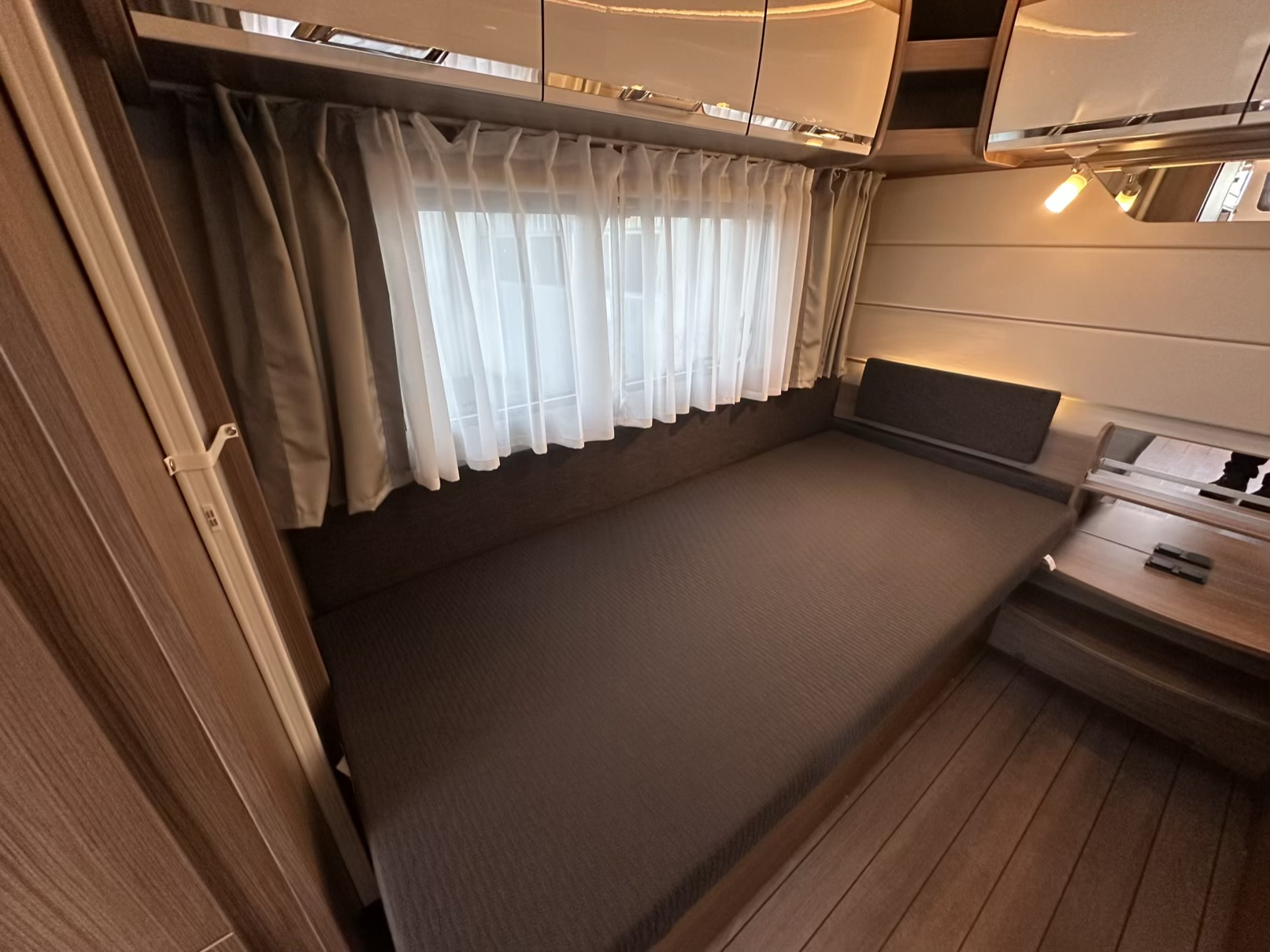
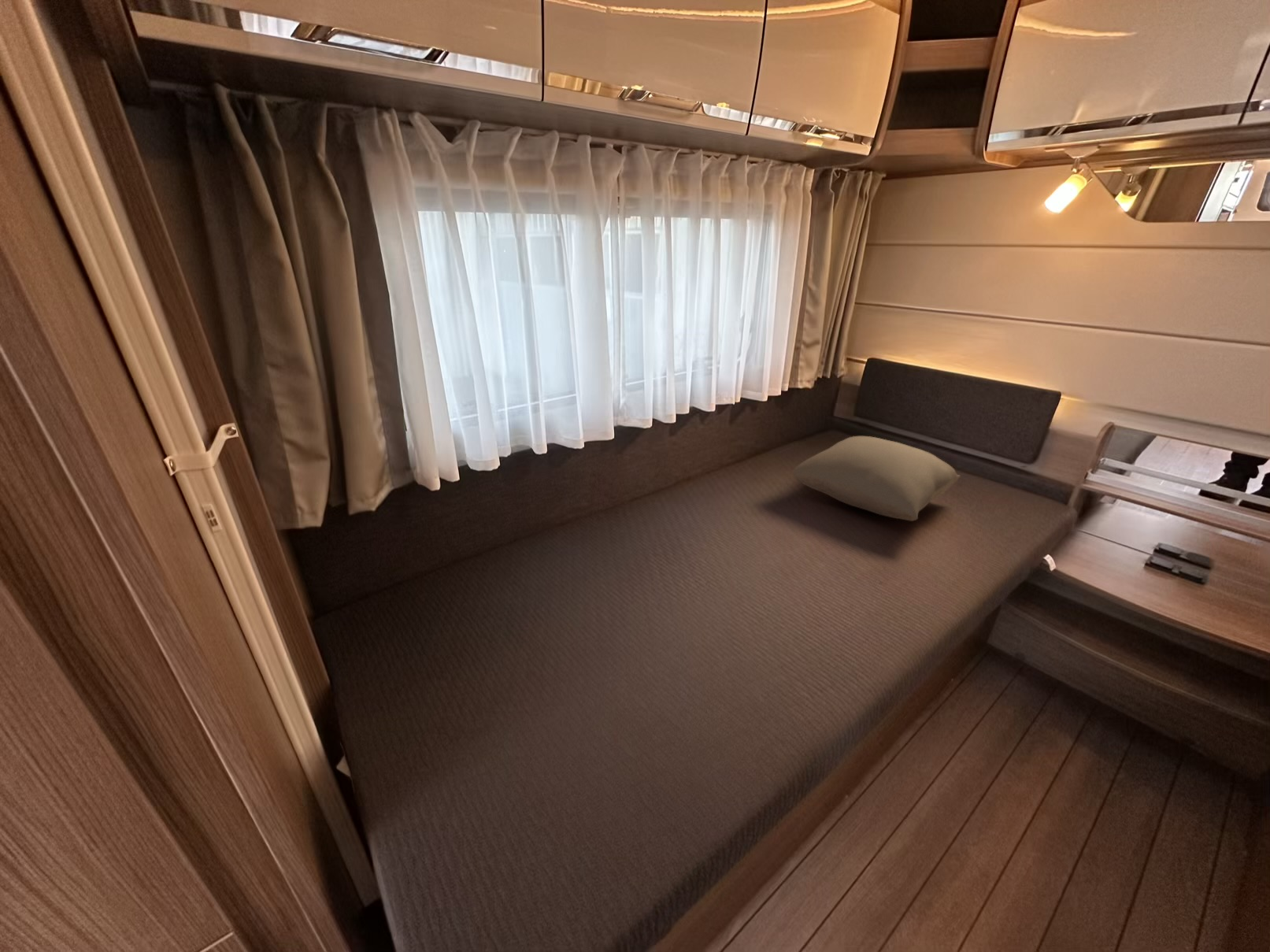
+ pillow [791,435,961,522]
